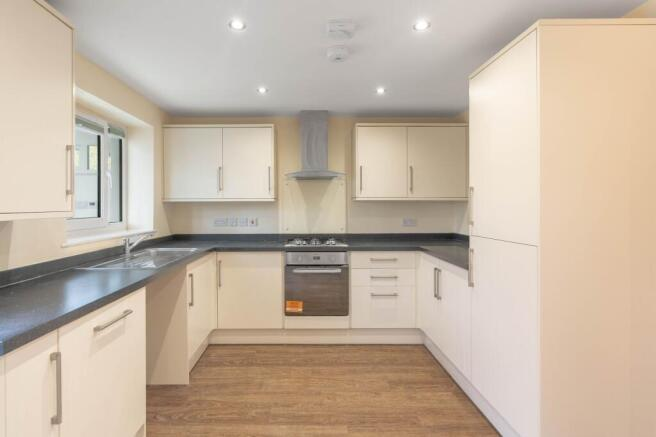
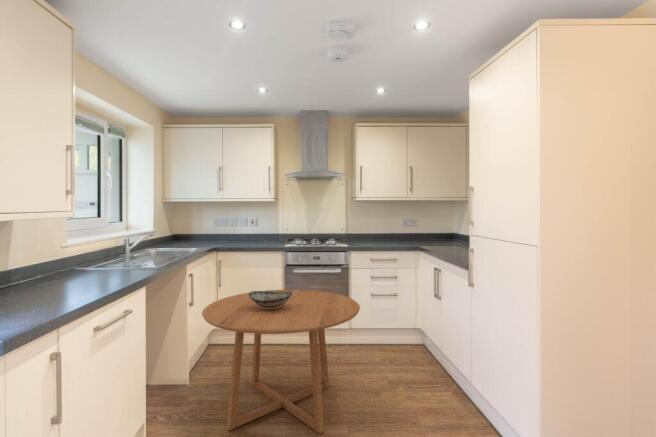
+ dining table [201,289,361,435]
+ decorative bowl [248,290,292,309]
